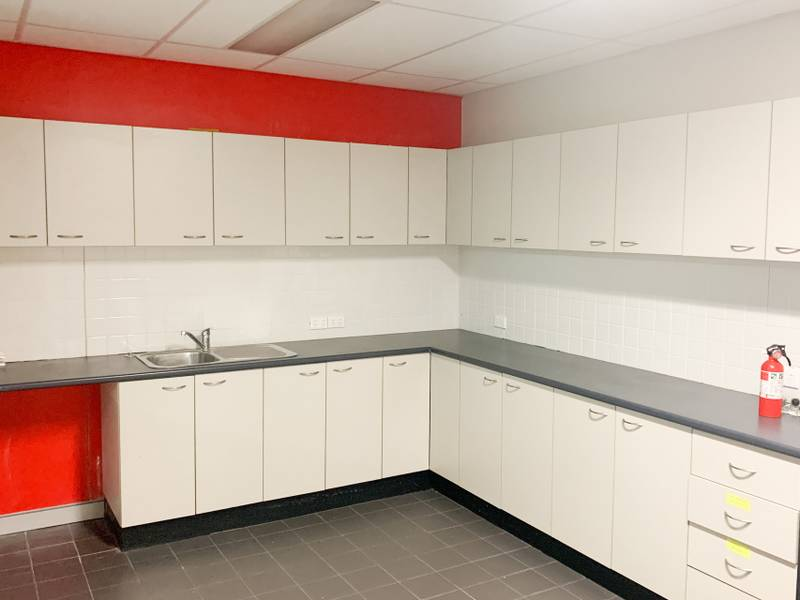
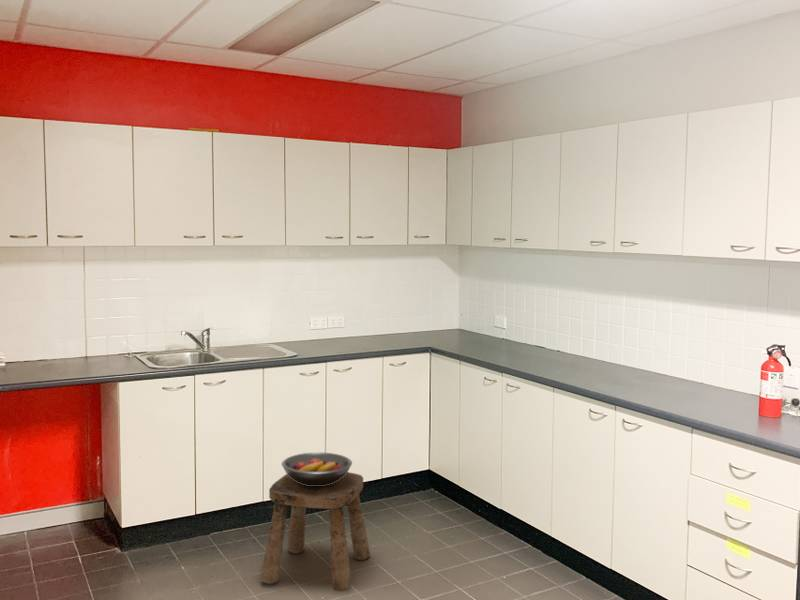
+ stool [259,471,371,592]
+ fruit bowl [281,452,353,486]
